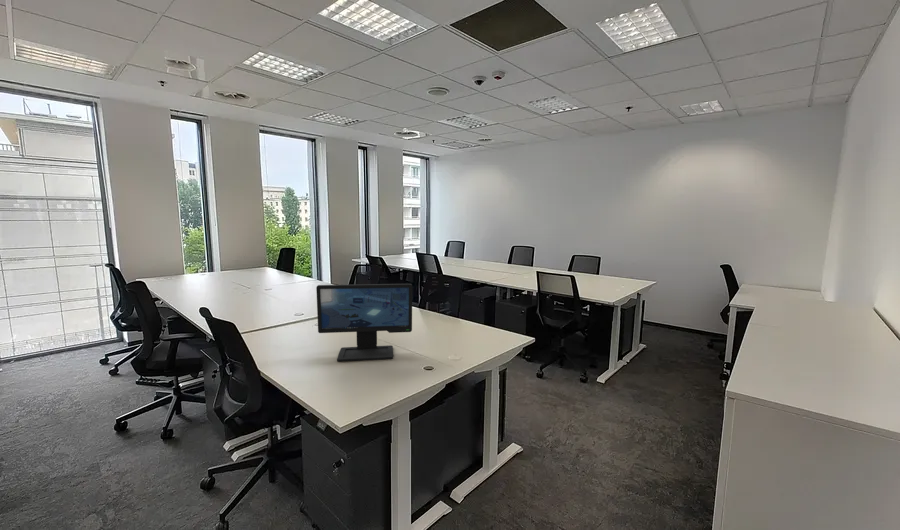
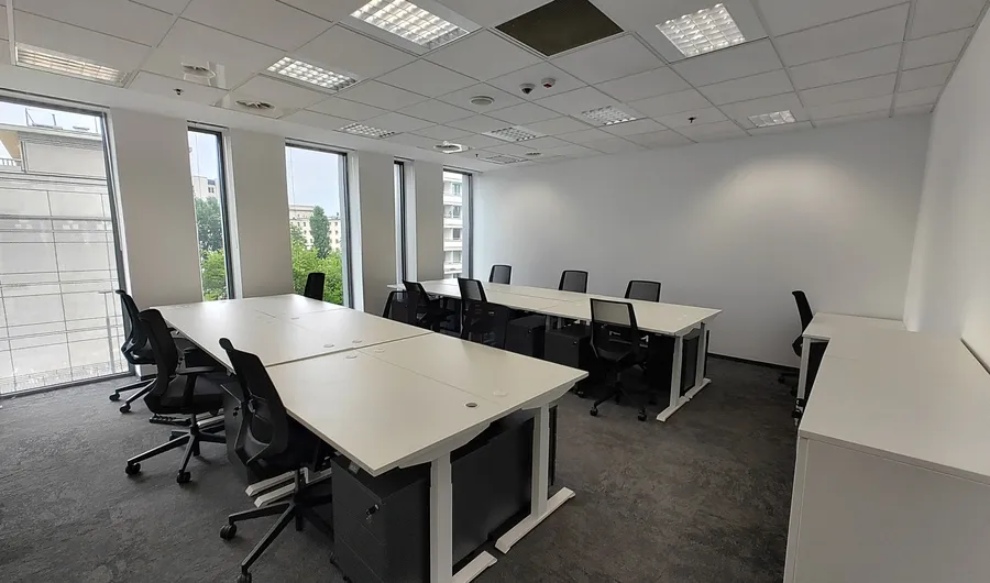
- computer monitor [315,283,413,363]
